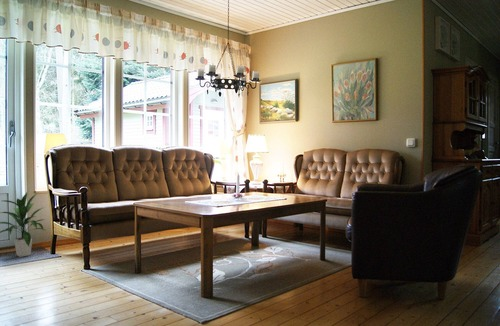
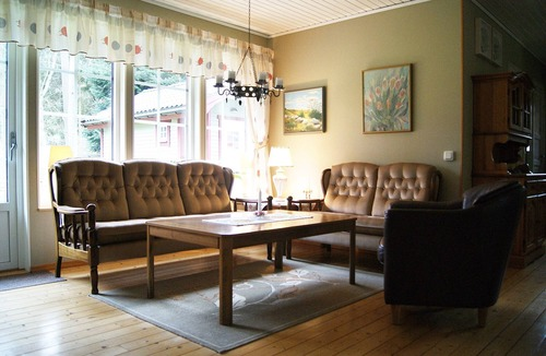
- indoor plant [0,191,48,258]
